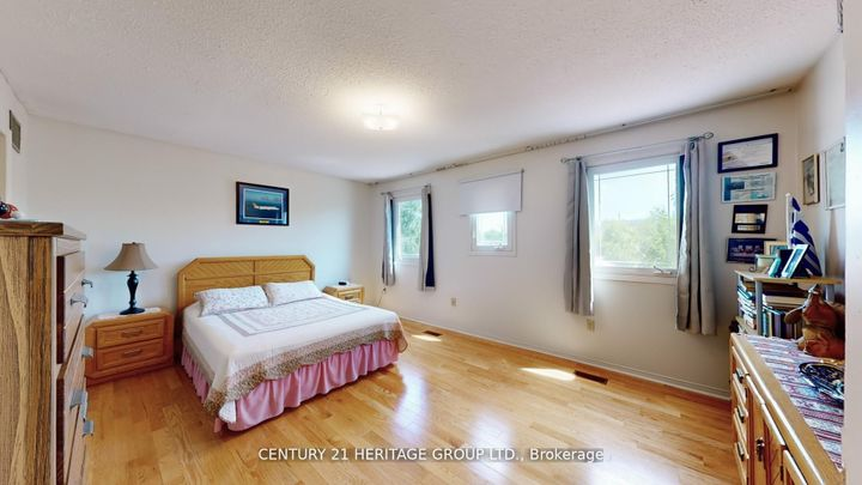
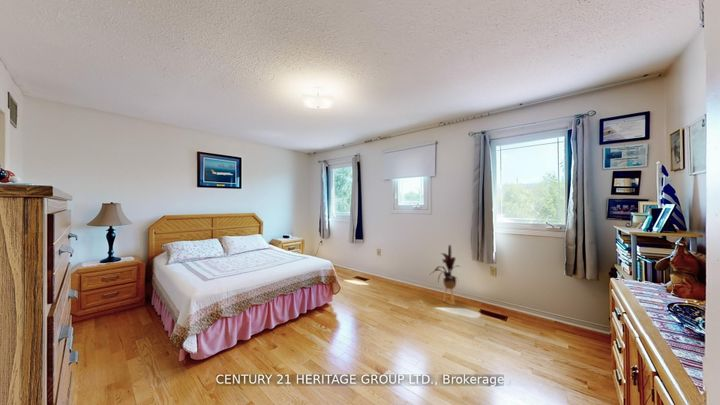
+ house plant [430,244,461,306]
